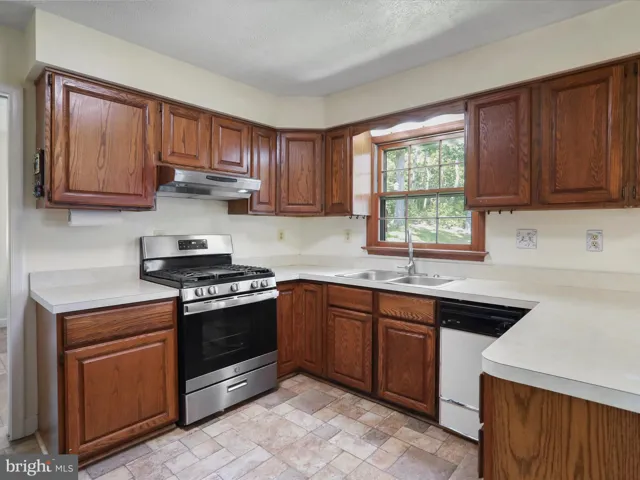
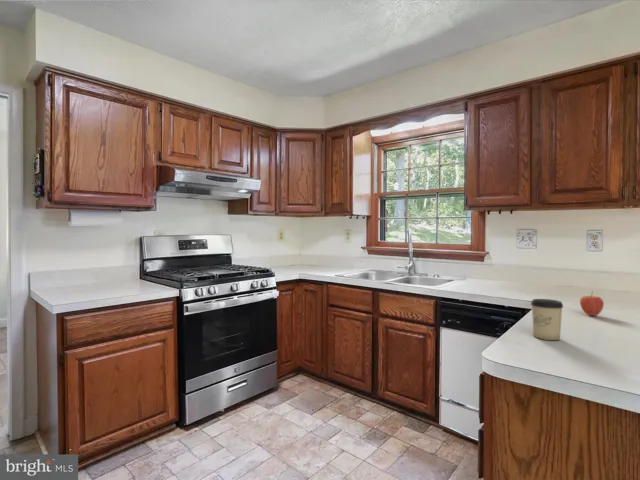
+ cup [530,298,564,341]
+ fruit [579,290,605,317]
